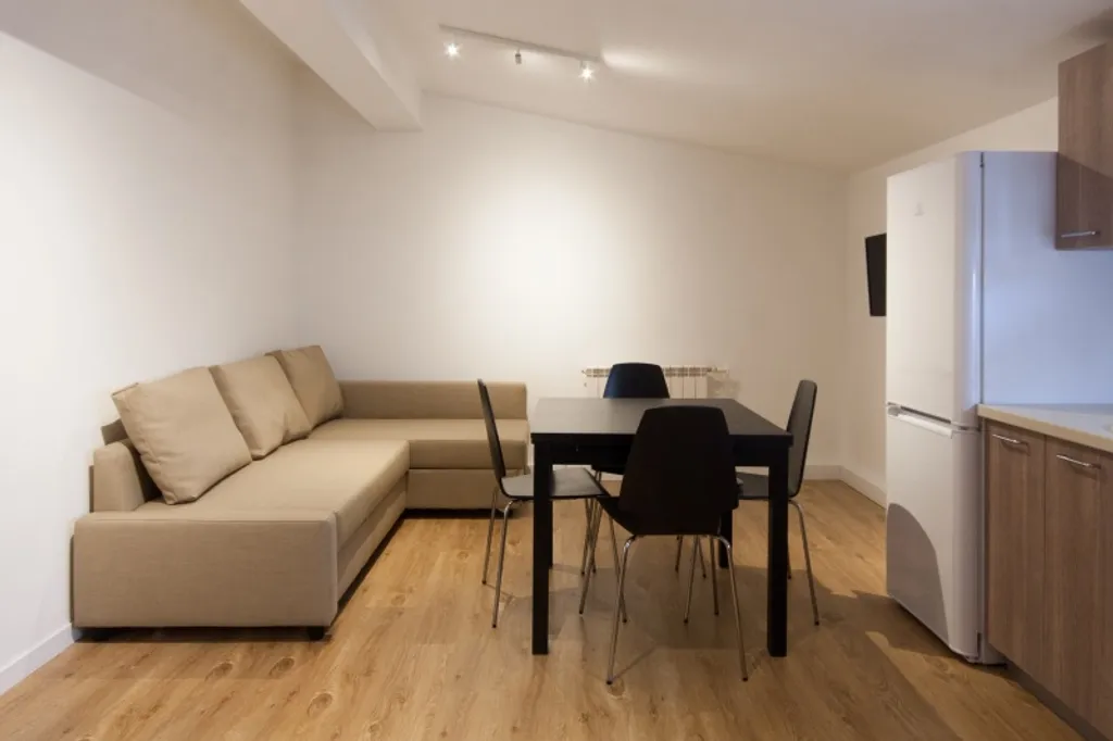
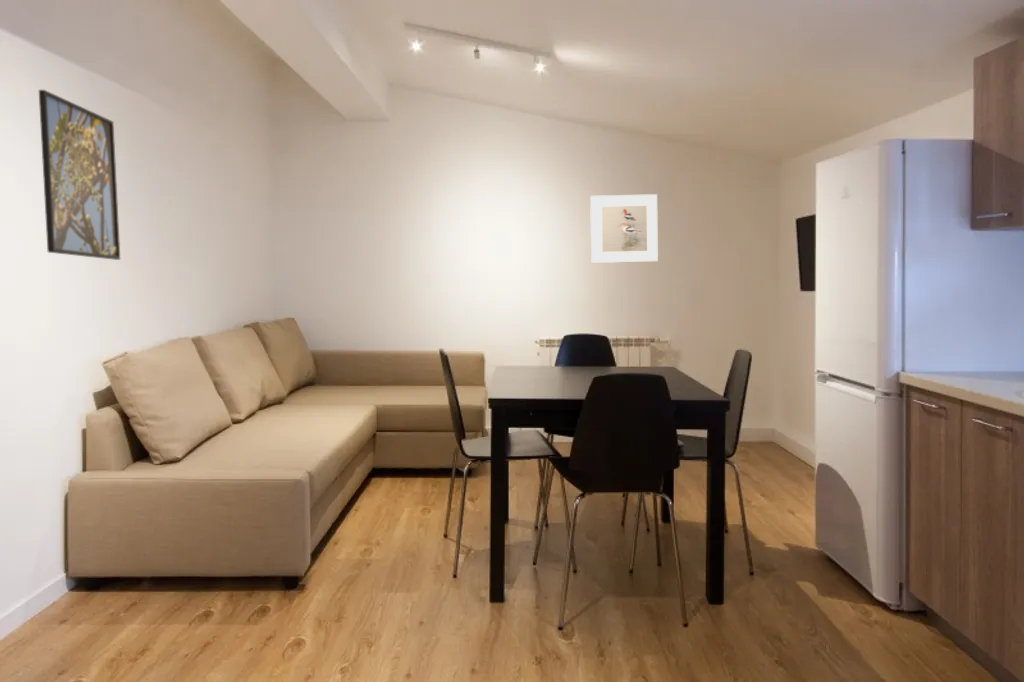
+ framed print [38,89,121,261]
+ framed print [589,193,659,264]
